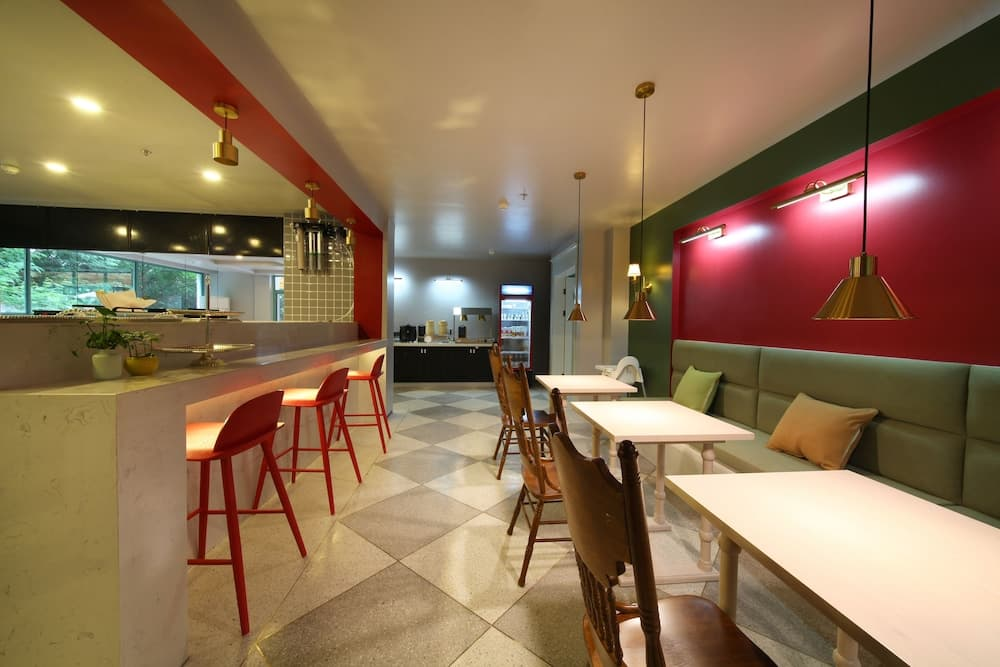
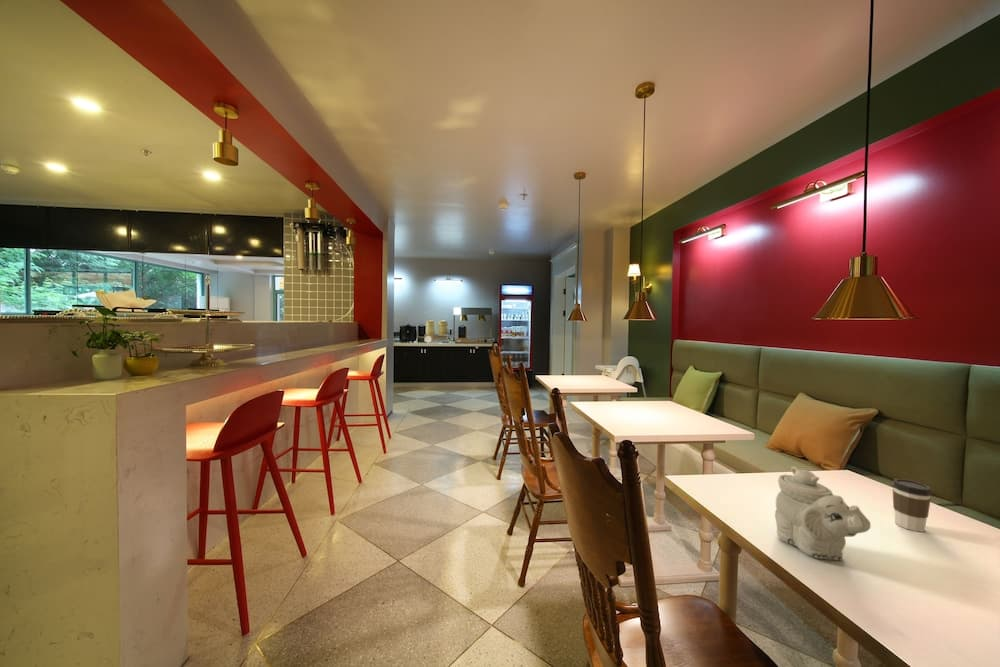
+ coffee cup [891,478,933,533]
+ teapot [774,466,872,561]
